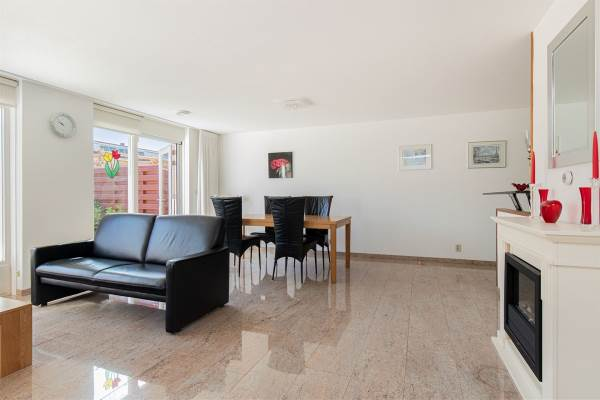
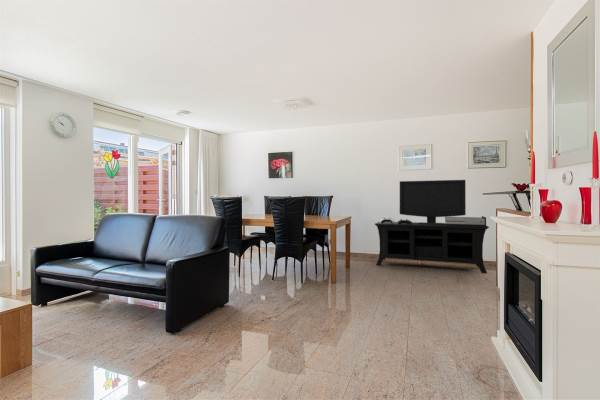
+ media console [374,179,490,274]
